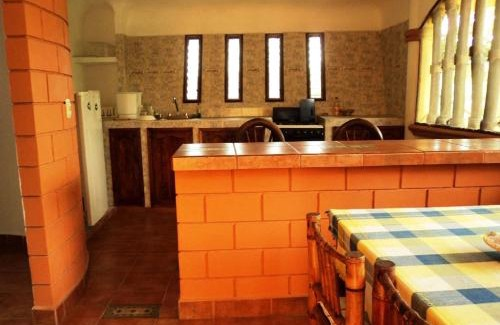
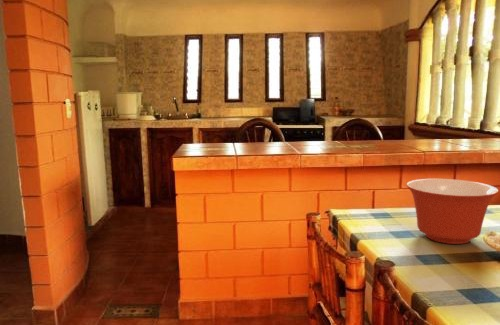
+ mixing bowl [406,178,499,245]
